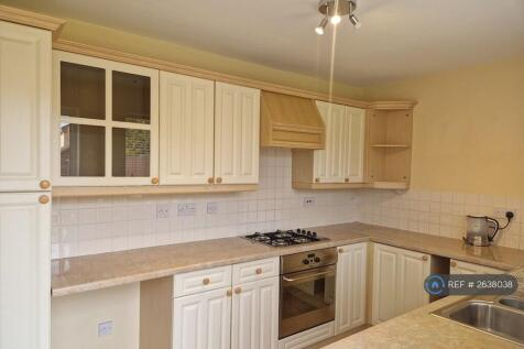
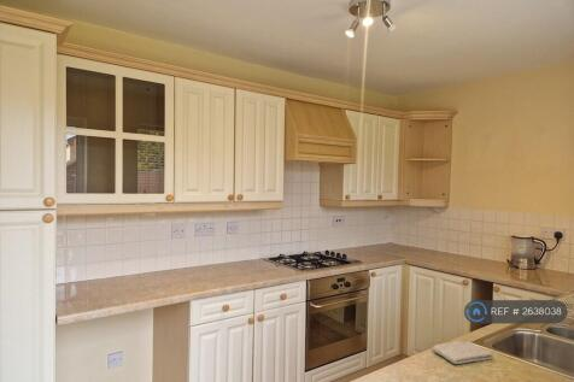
+ washcloth [432,340,493,365]
